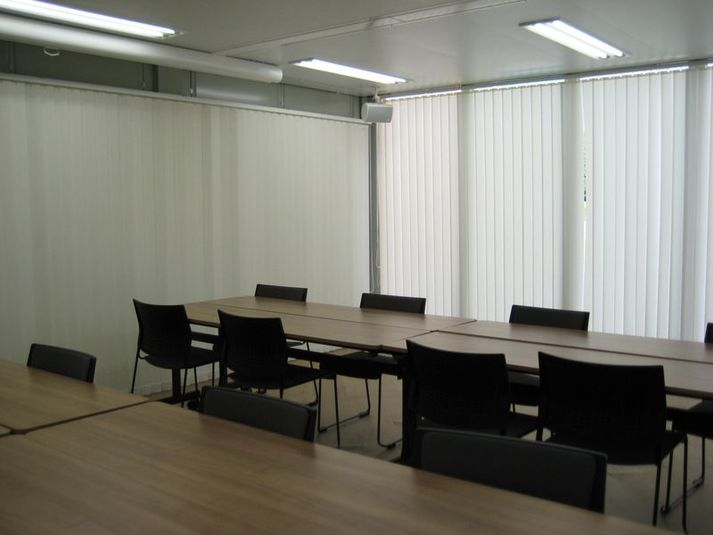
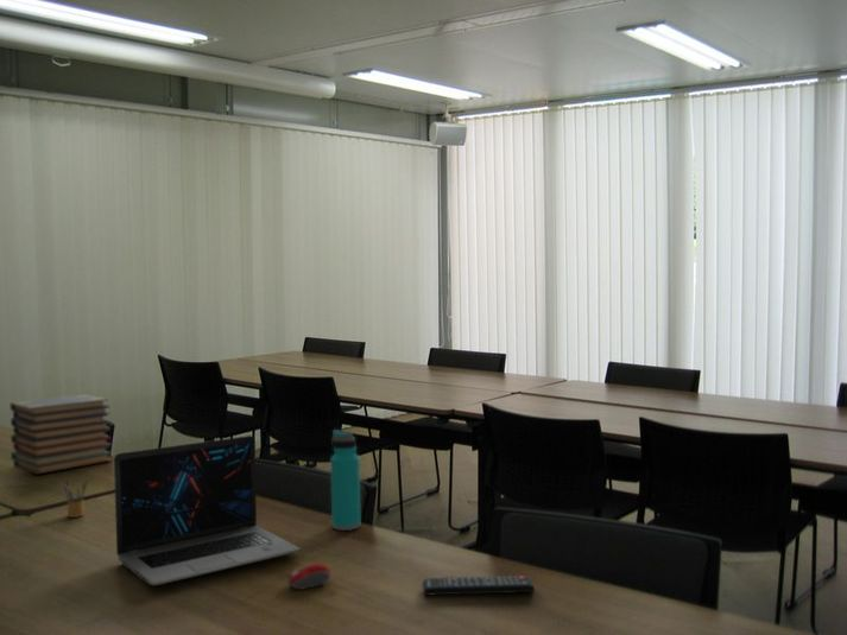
+ remote control [422,574,536,596]
+ laptop [113,434,301,588]
+ pencil box [59,477,89,519]
+ water bottle [330,428,361,532]
+ book stack [10,393,113,476]
+ computer mouse [286,563,333,591]
